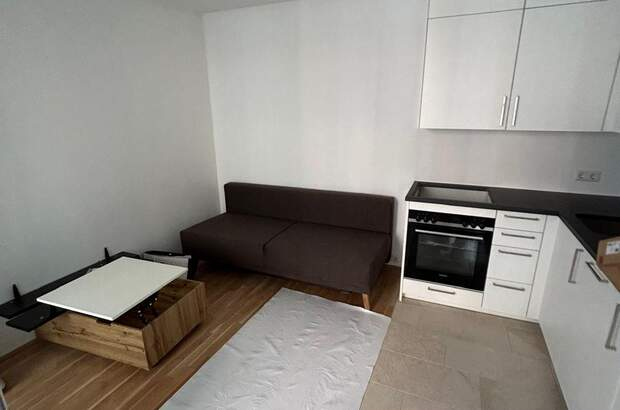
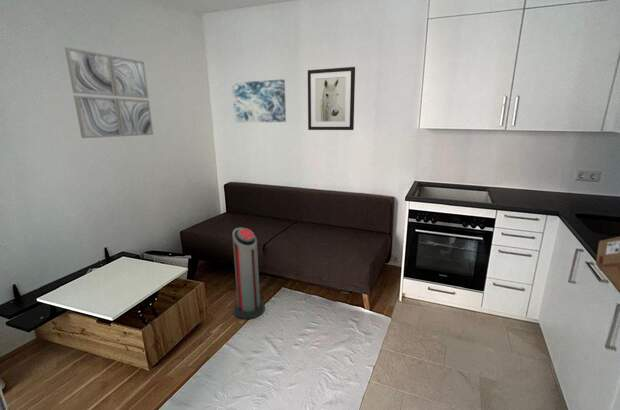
+ wall art [64,46,154,139]
+ wall art [307,66,356,131]
+ wall art [231,79,287,123]
+ air purifier [232,227,266,320]
